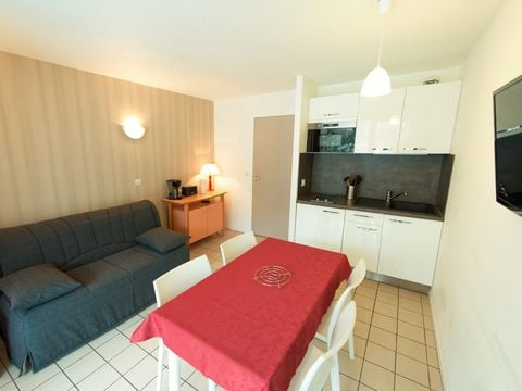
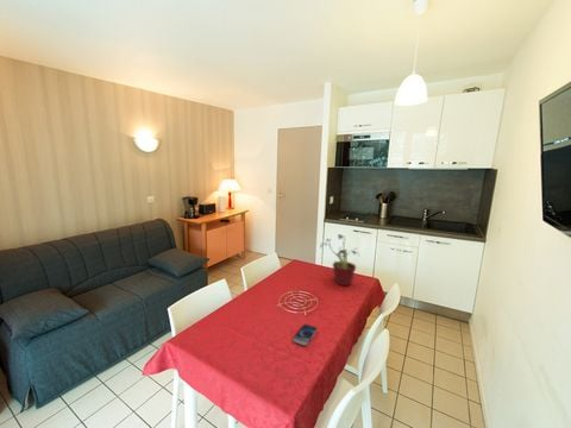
+ smartphone [291,323,318,346]
+ potted plant [319,233,360,287]
